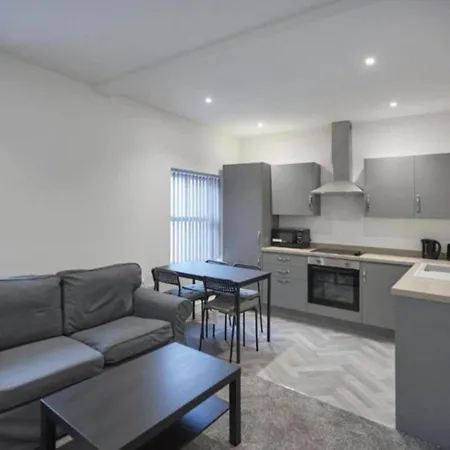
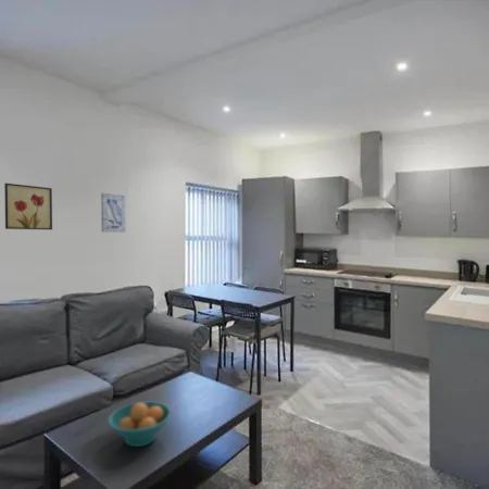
+ wall art [3,183,53,230]
+ fruit bowl [106,401,173,448]
+ wall art [100,191,127,234]
